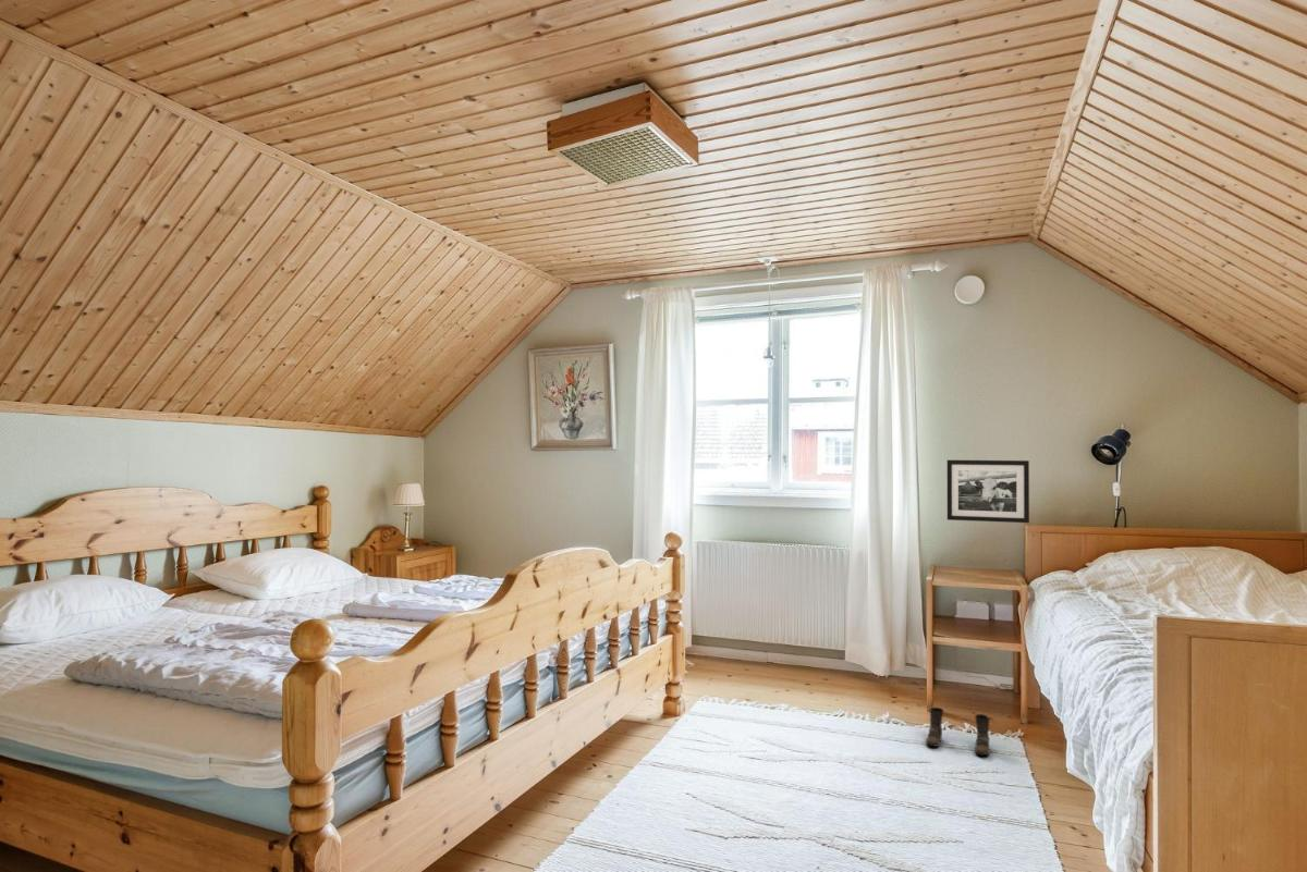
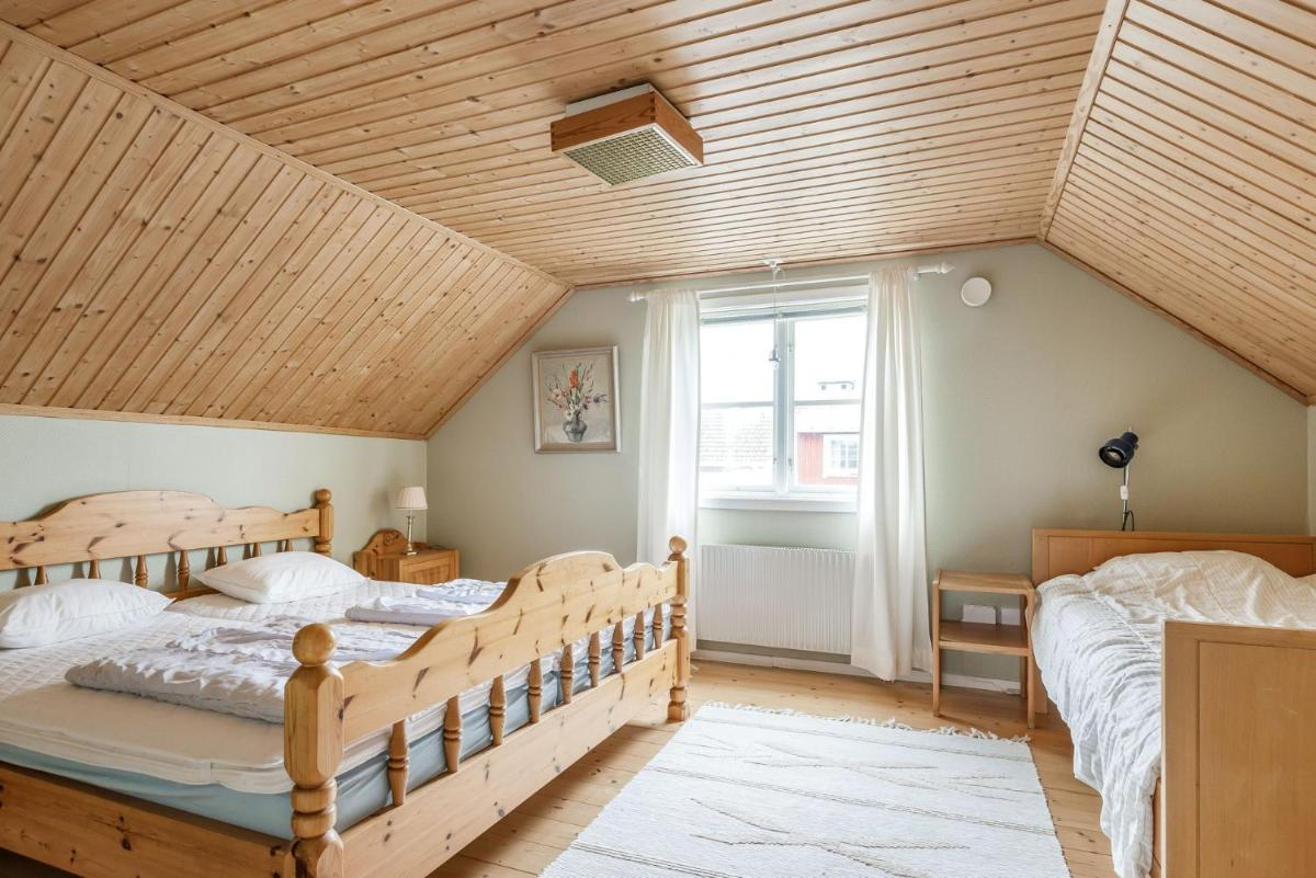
- boots [925,707,991,757]
- picture frame [946,459,1030,524]
